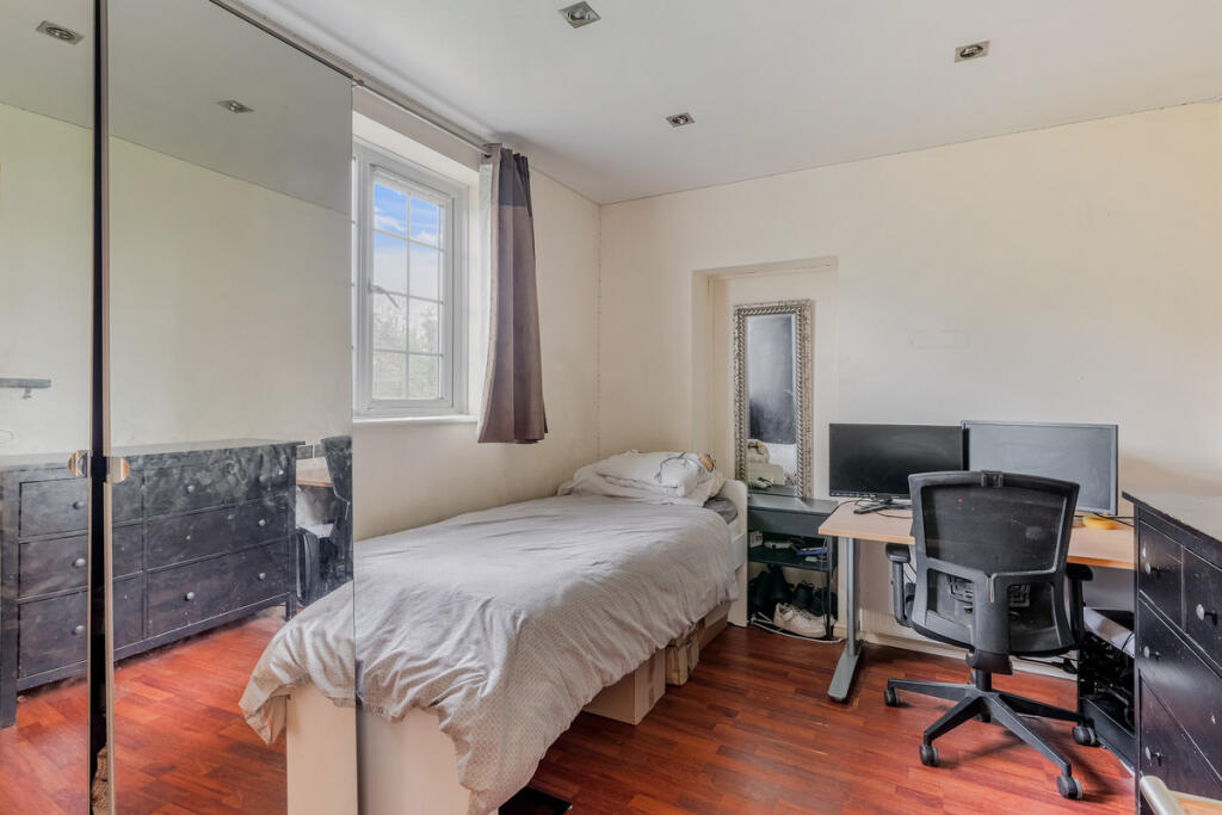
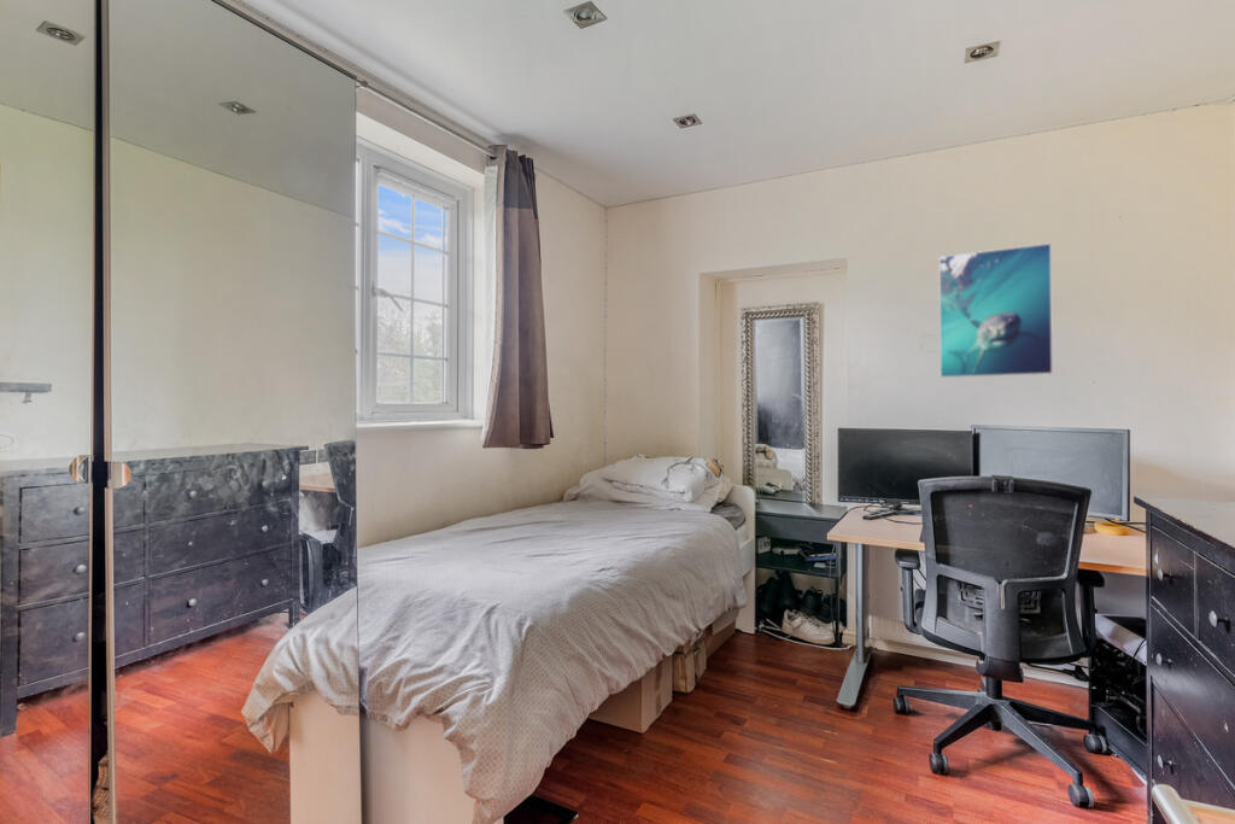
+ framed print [938,241,1054,379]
